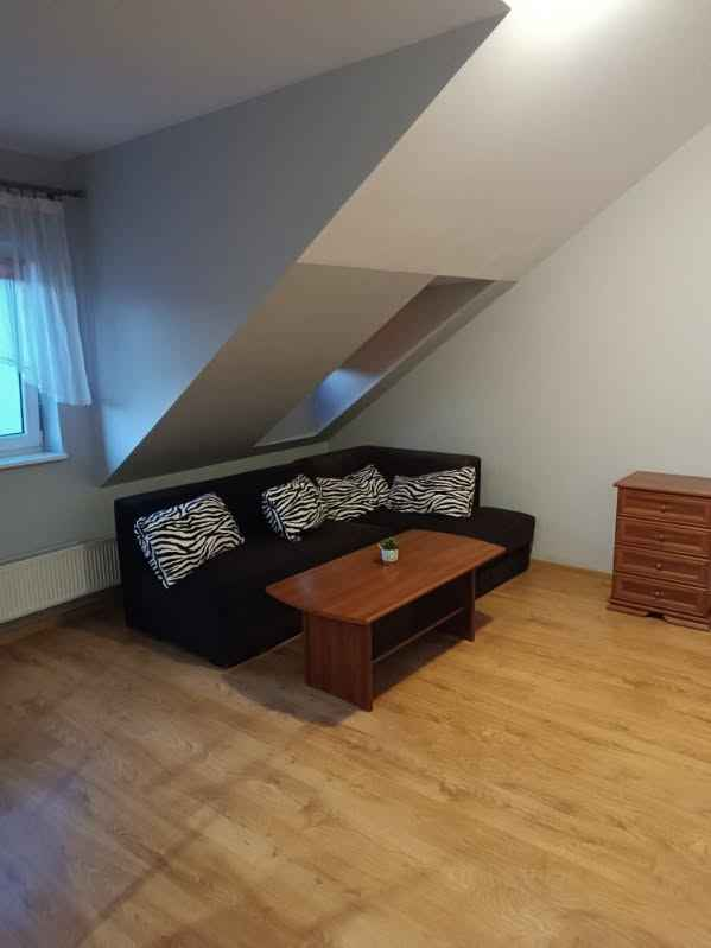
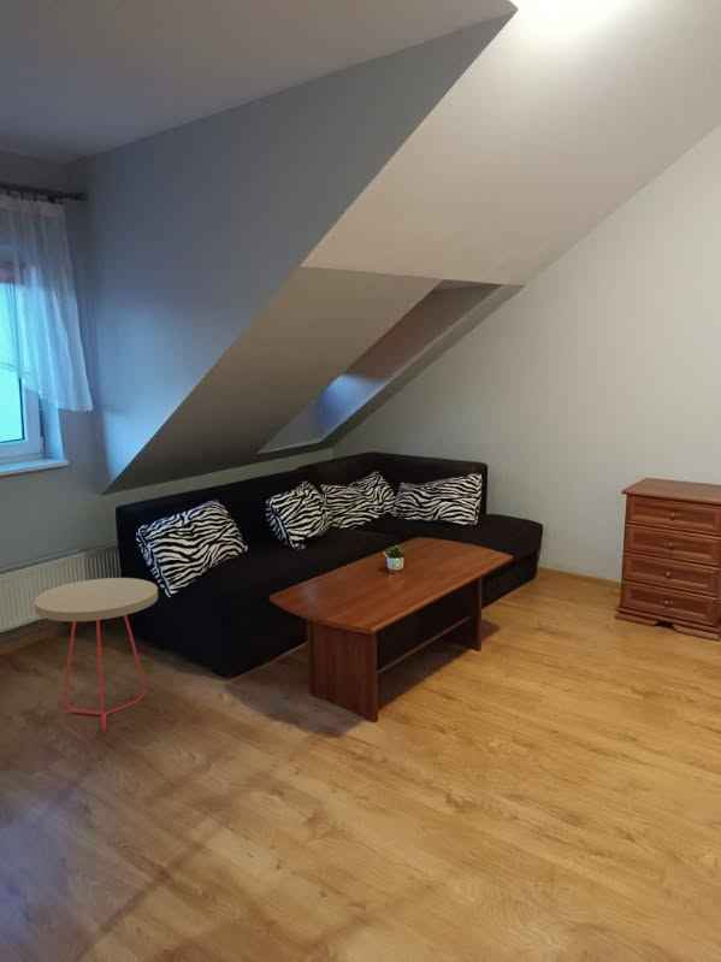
+ side table [34,577,159,733]
